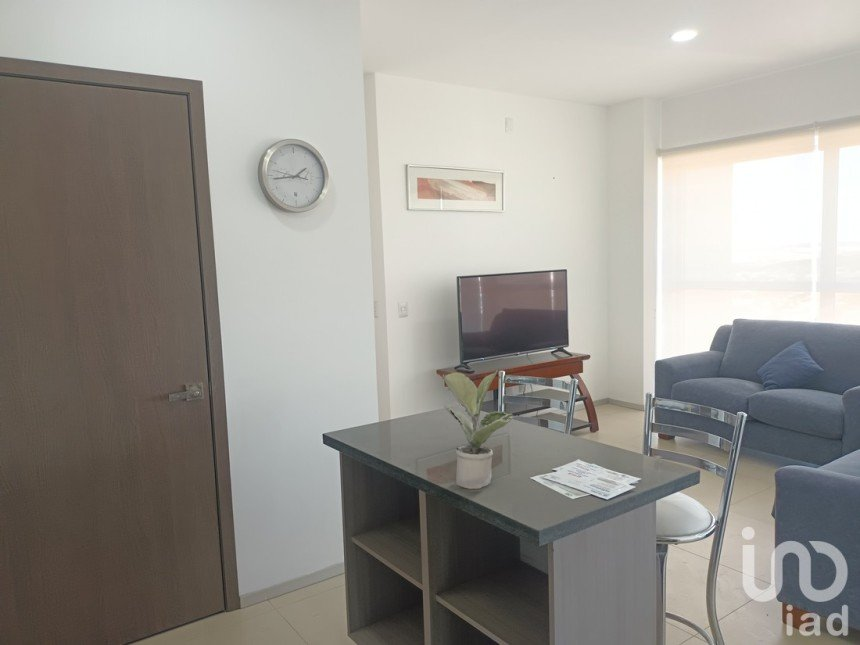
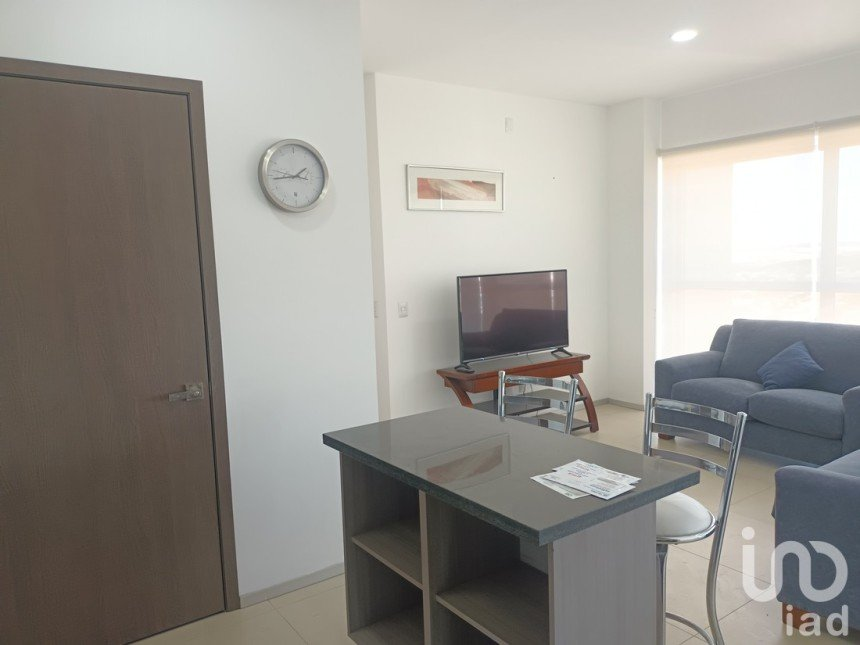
- potted plant [441,369,514,490]
